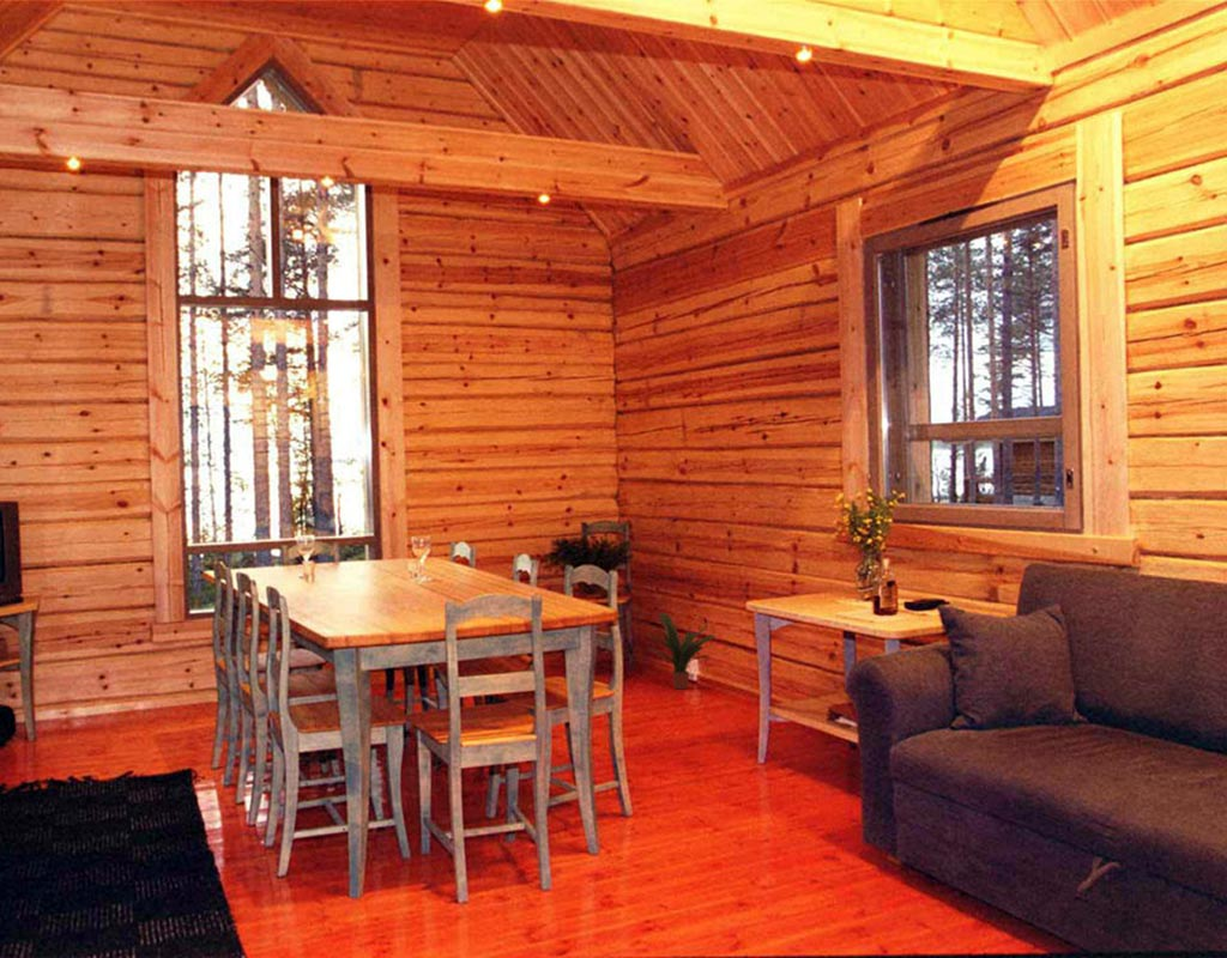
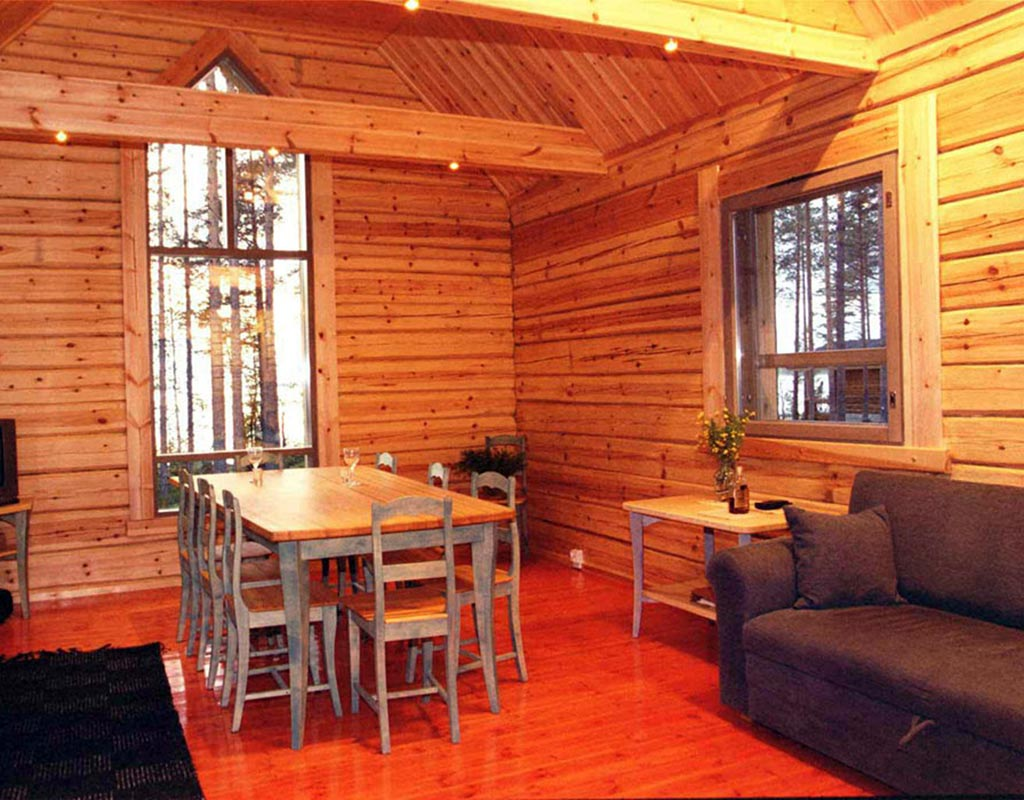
- potted plant [647,612,715,691]
